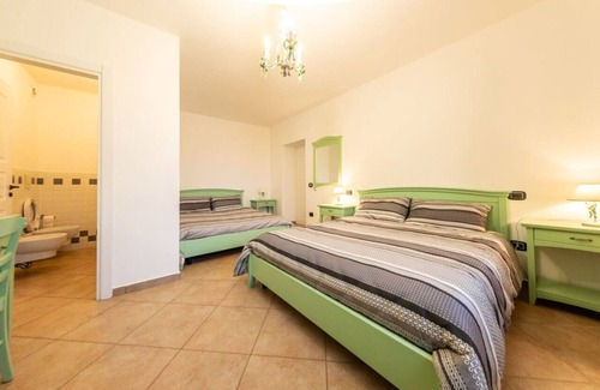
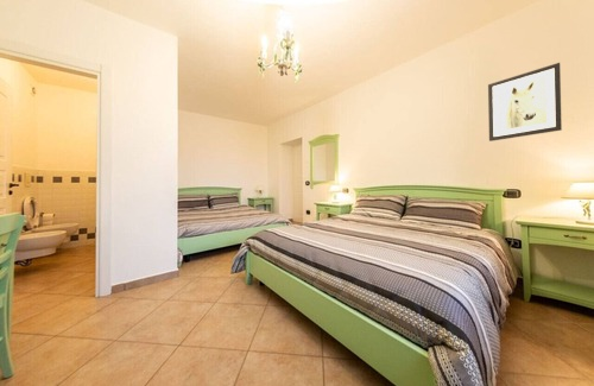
+ wall art [487,62,563,143]
